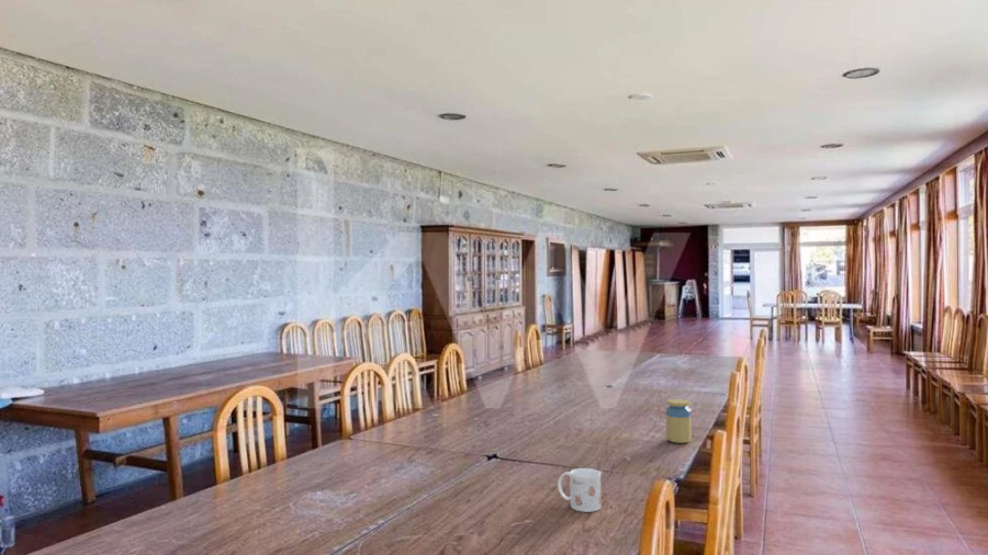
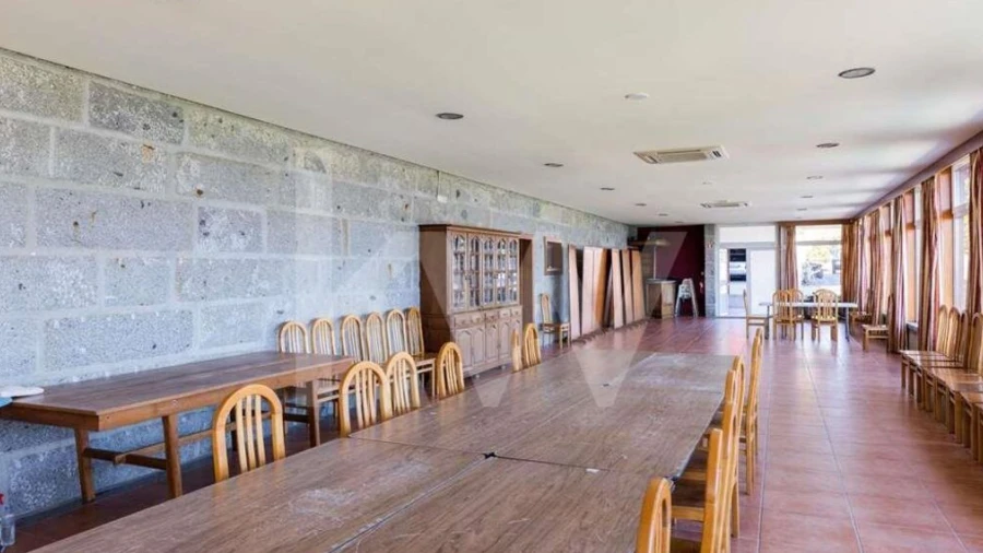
- jar [665,398,693,444]
- mug [557,467,602,513]
